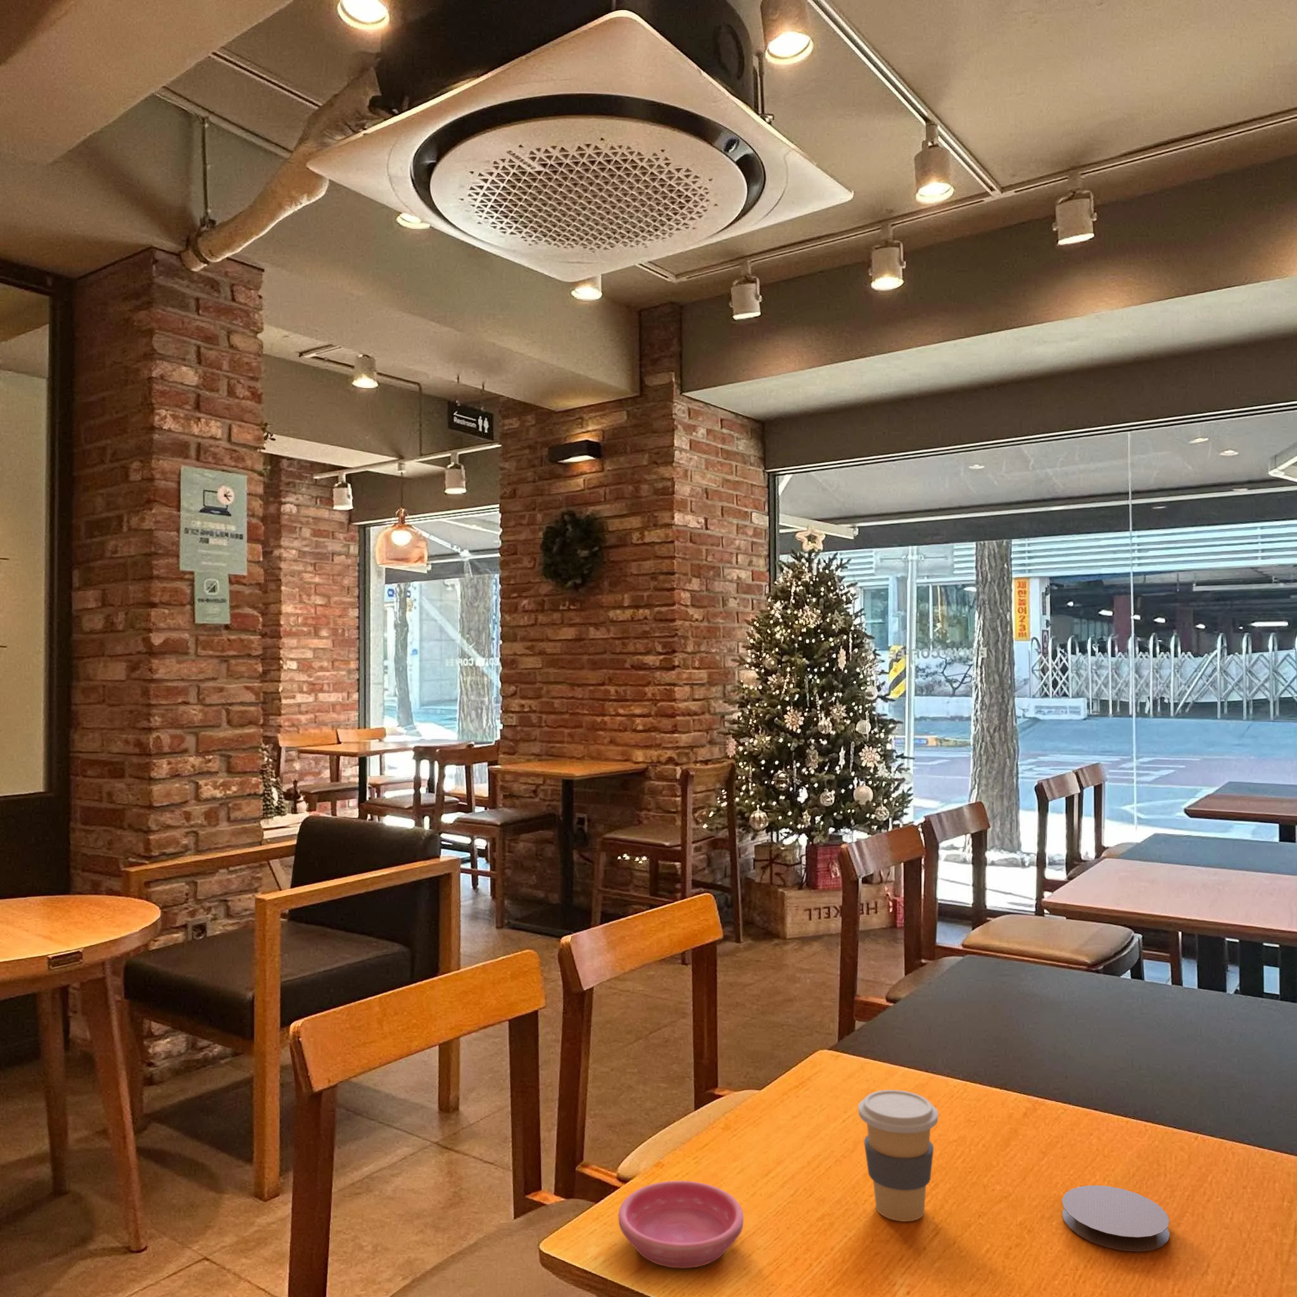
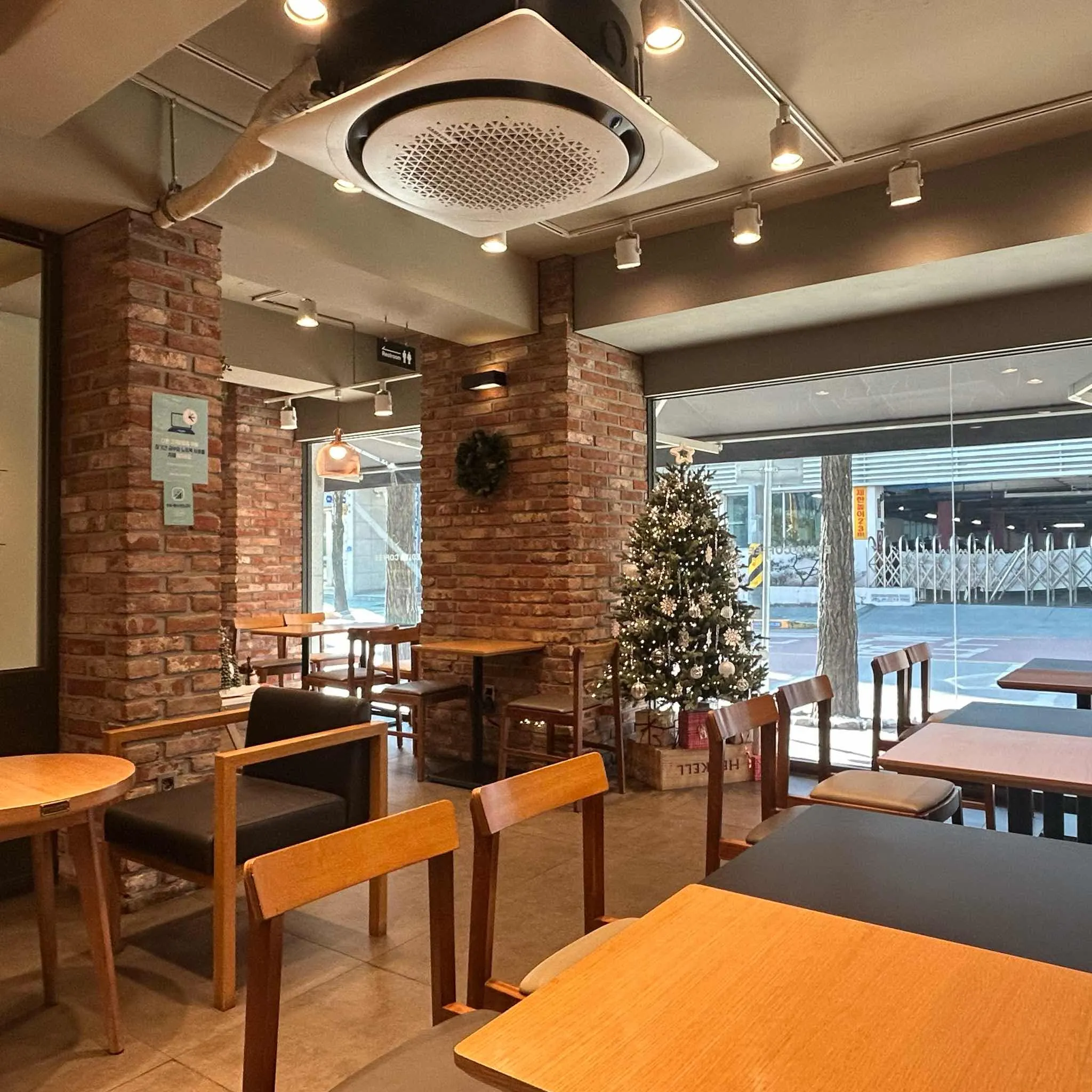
- saucer [618,1181,745,1268]
- coffee cup [858,1089,938,1222]
- coaster [1062,1185,1170,1252]
